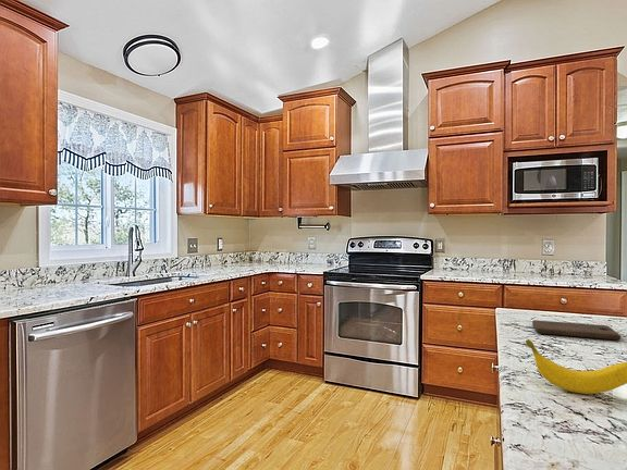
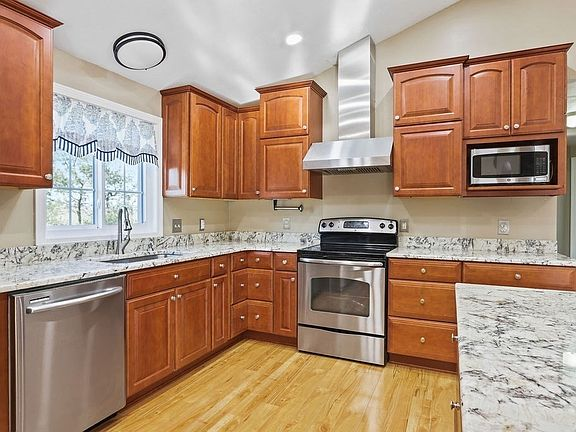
- cutting board [531,319,622,342]
- banana [525,338,627,395]
